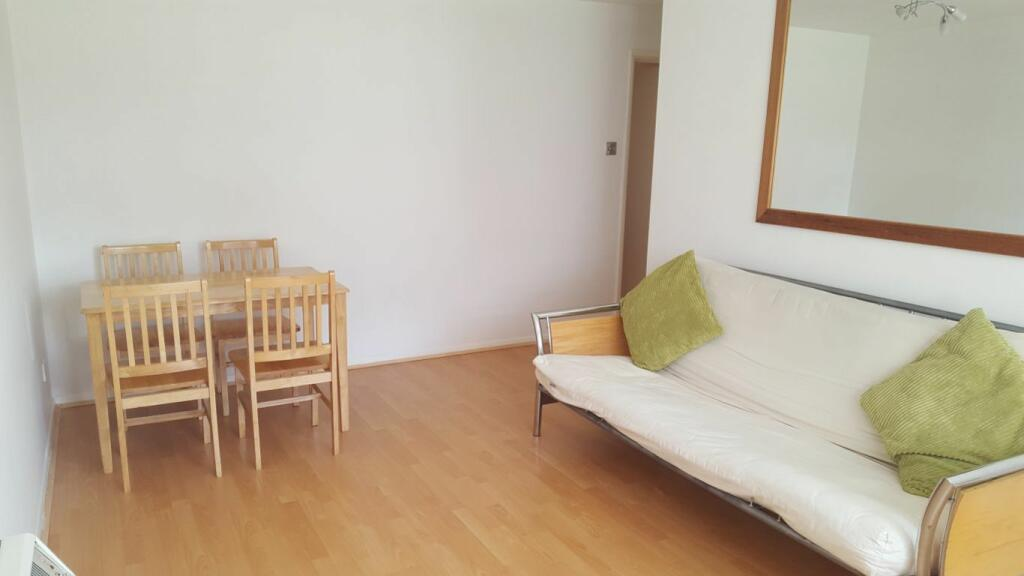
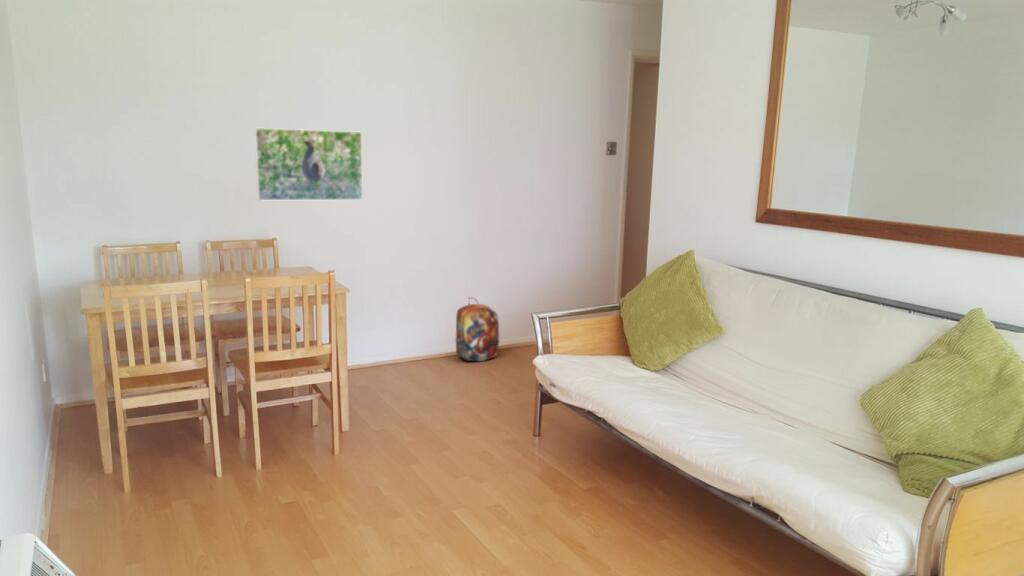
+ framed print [253,127,364,202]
+ backpack [454,296,501,362]
